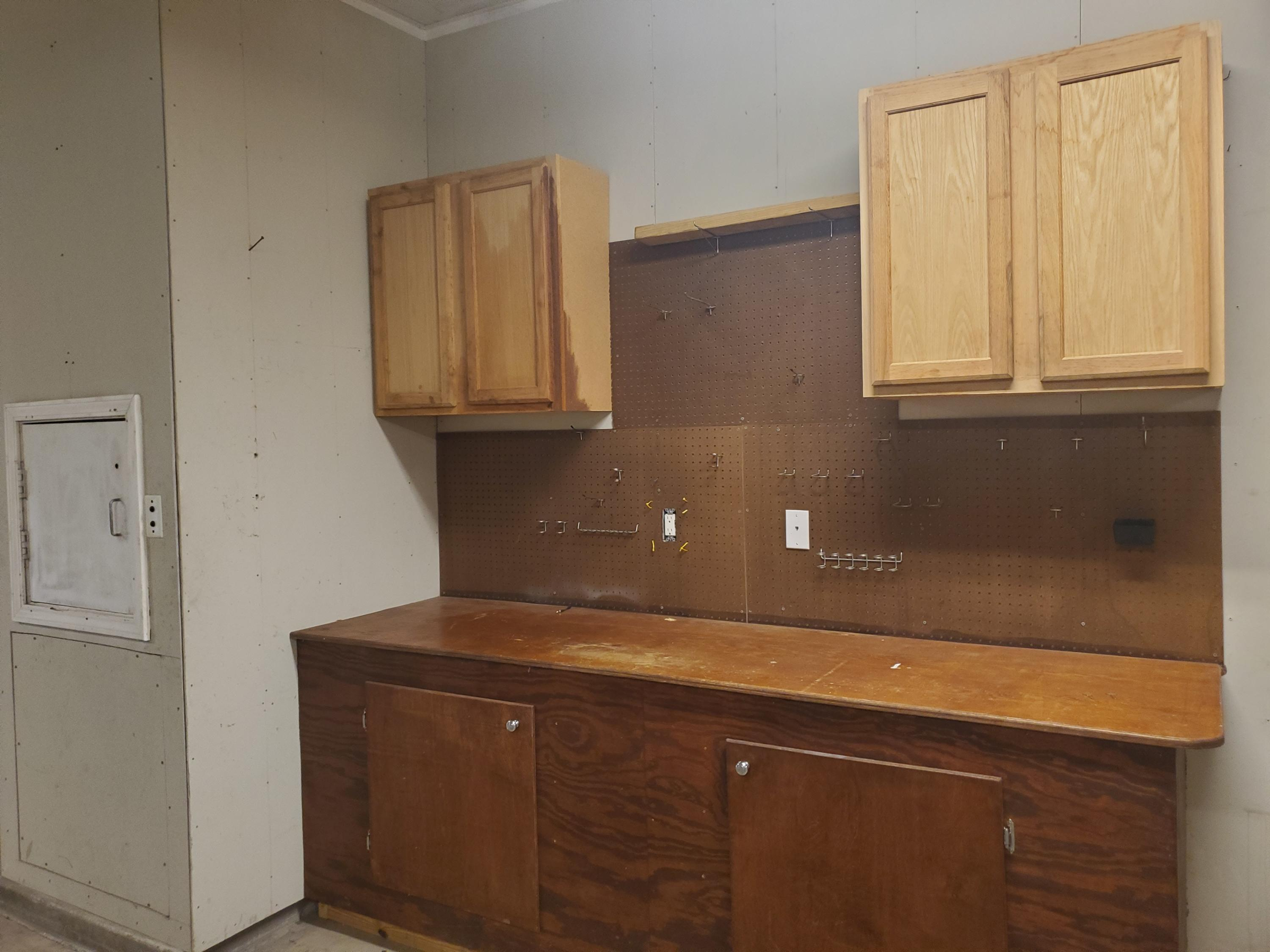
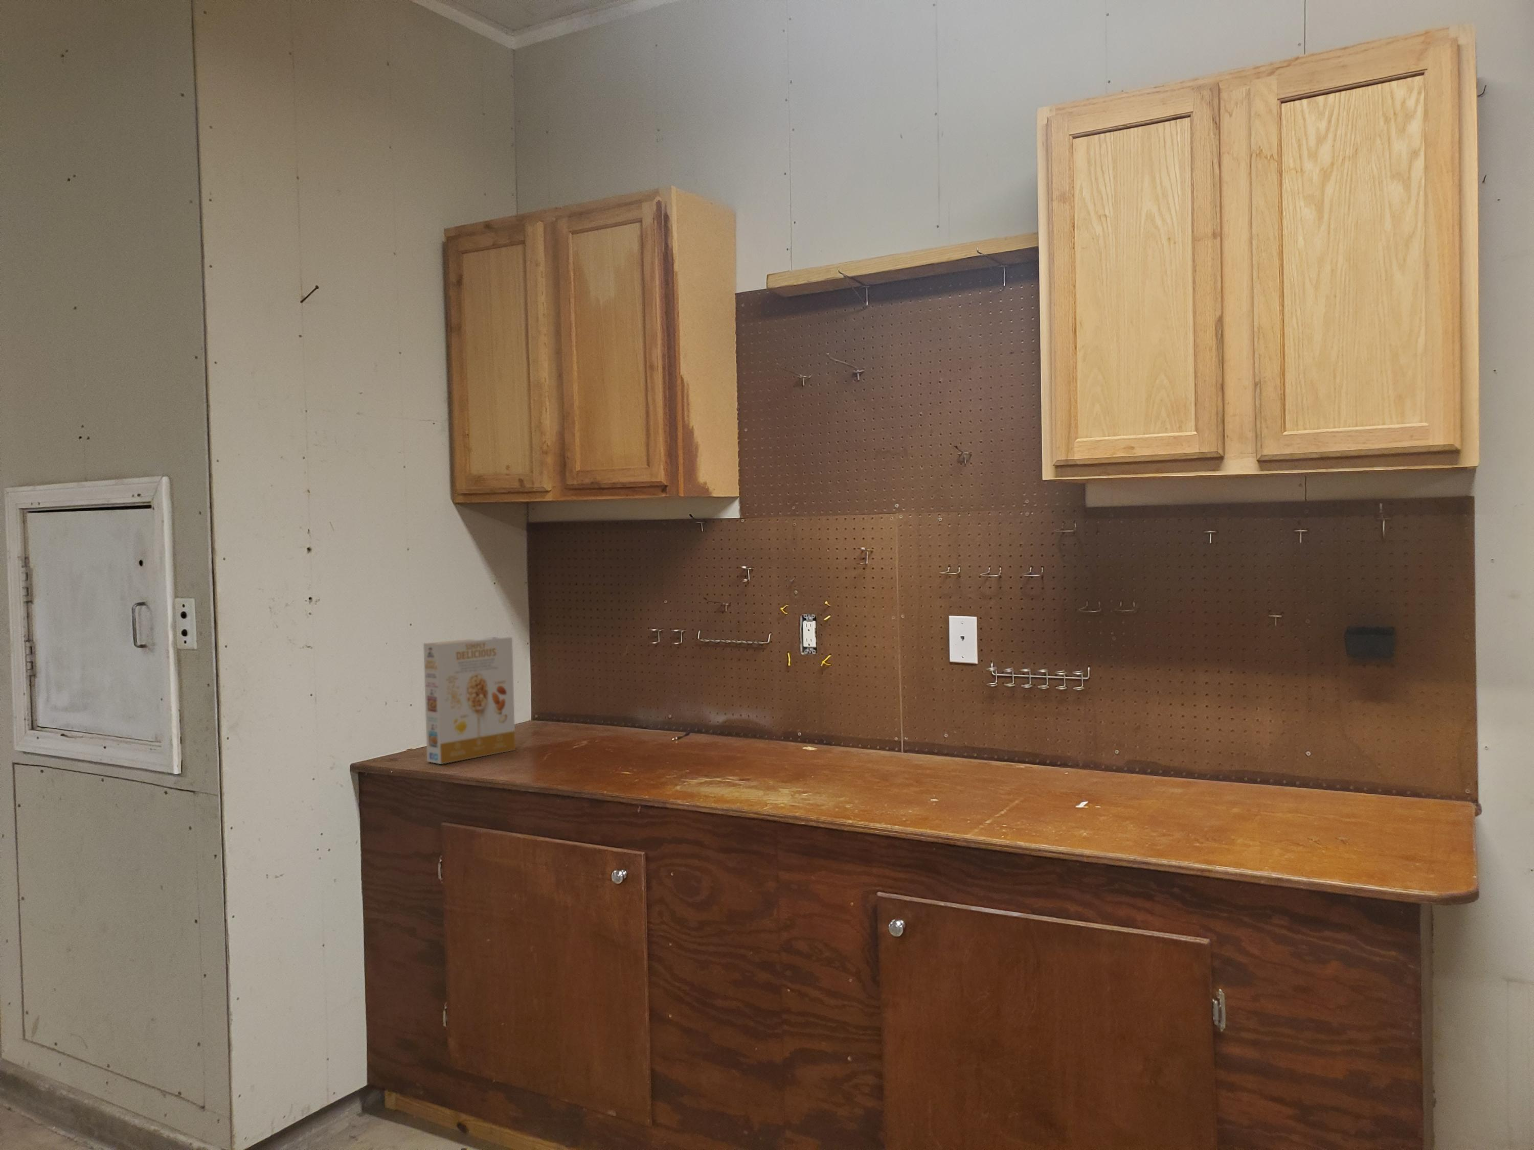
+ cereal box [423,635,516,765]
